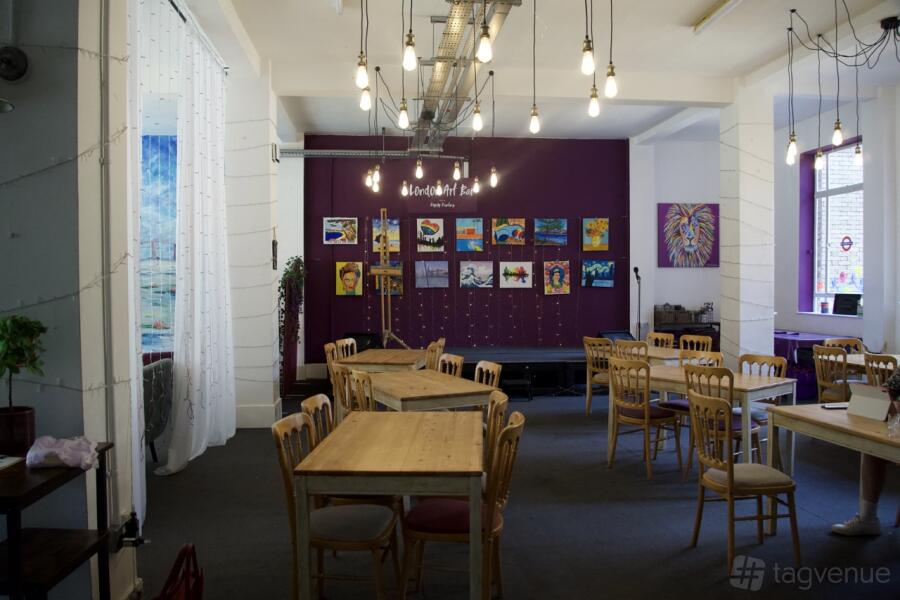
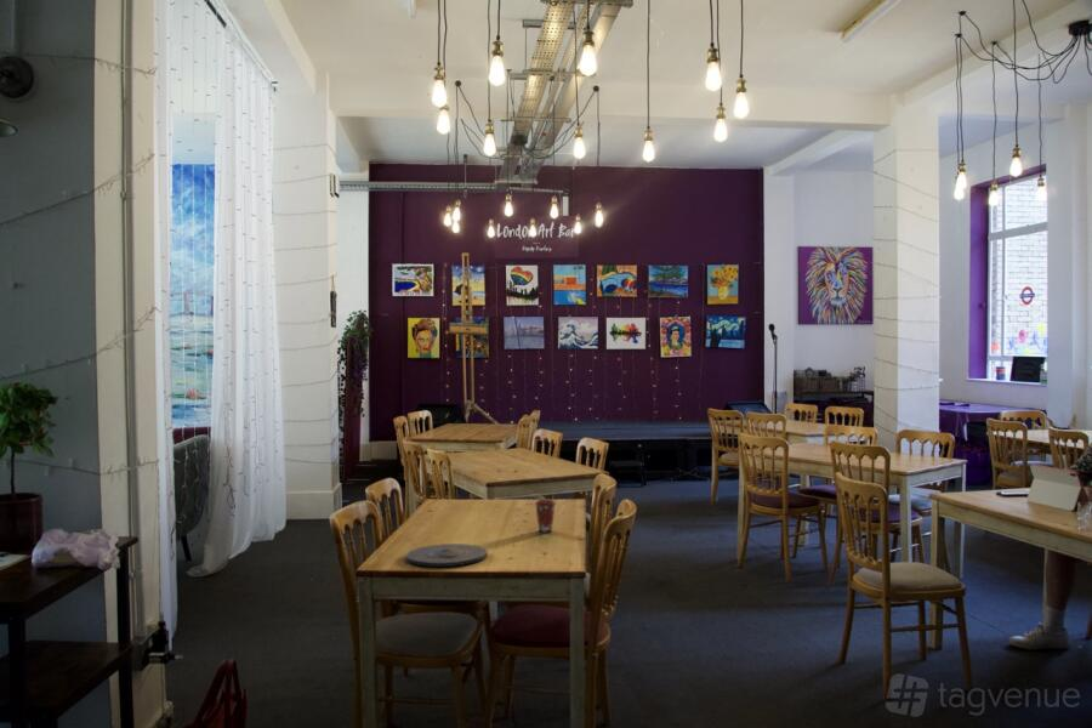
+ coffee cup [534,497,557,534]
+ plate [405,542,488,568]
